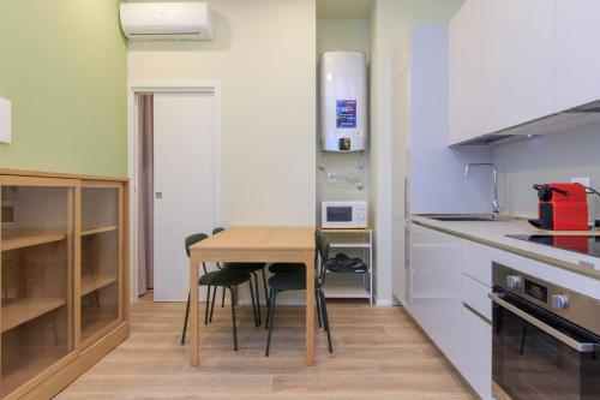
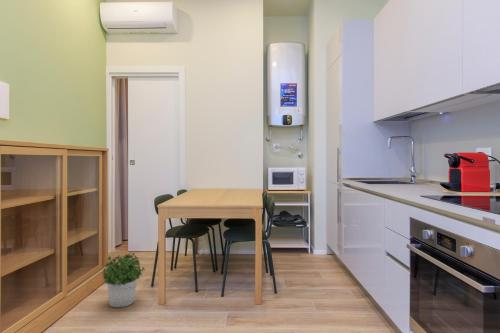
+ potted plant [101,252,146,308]
